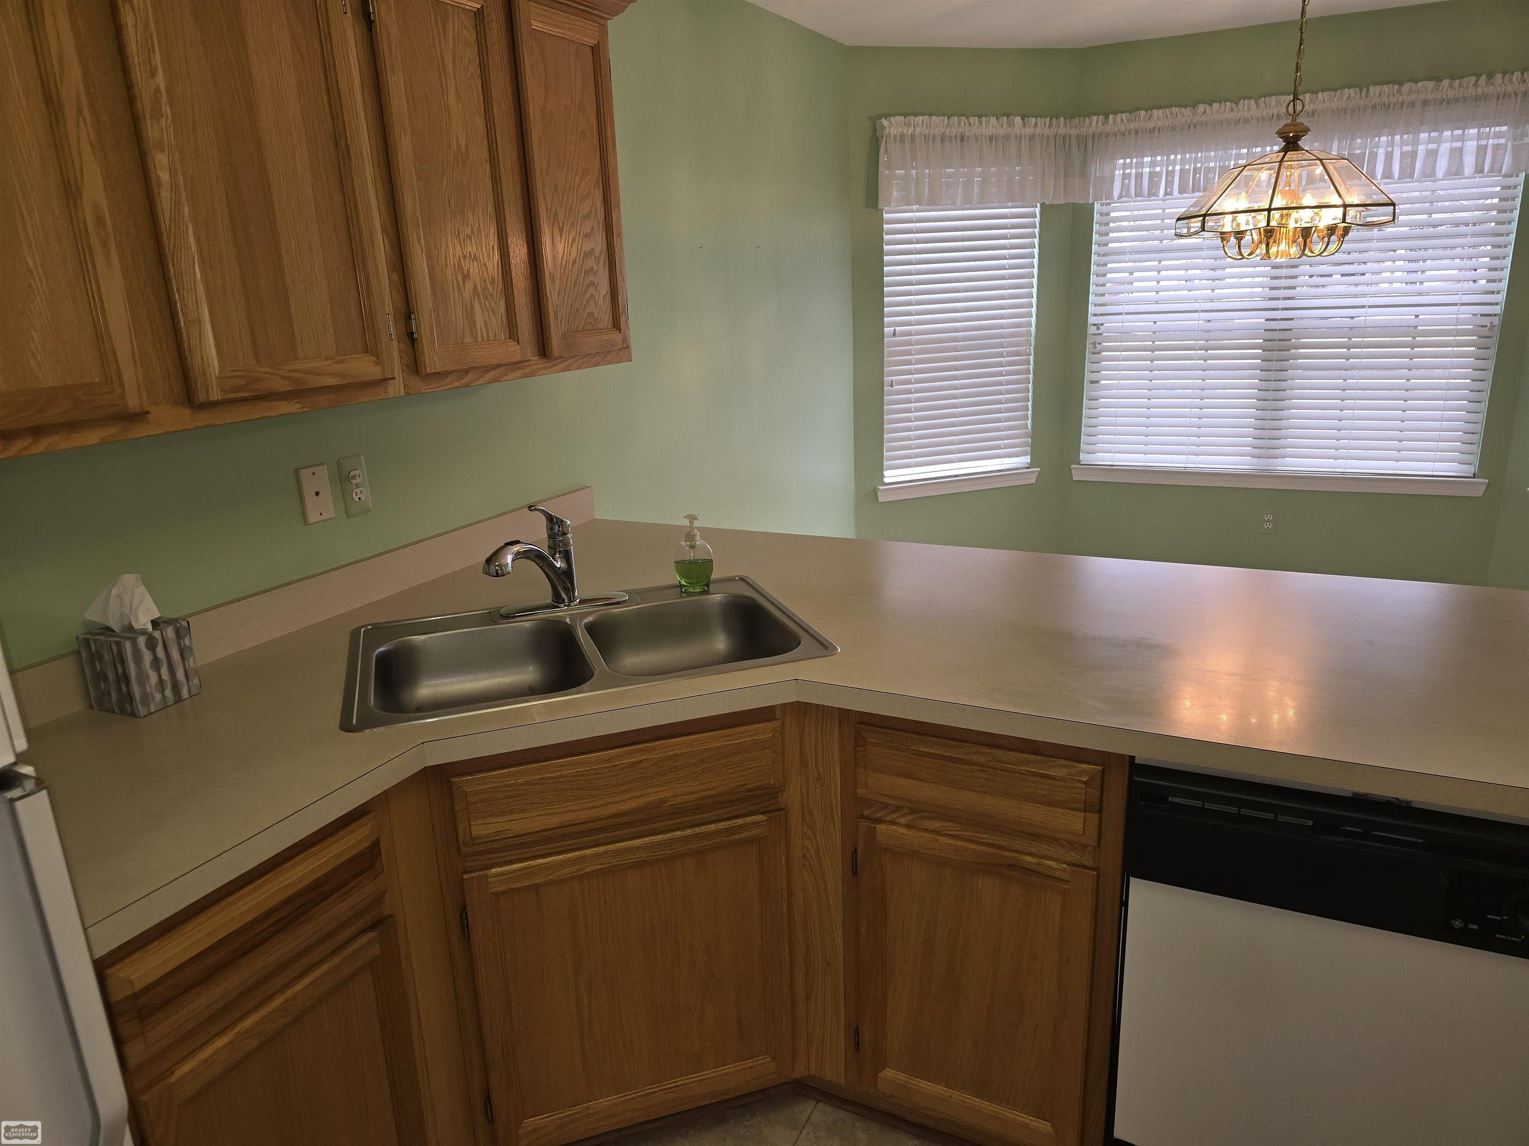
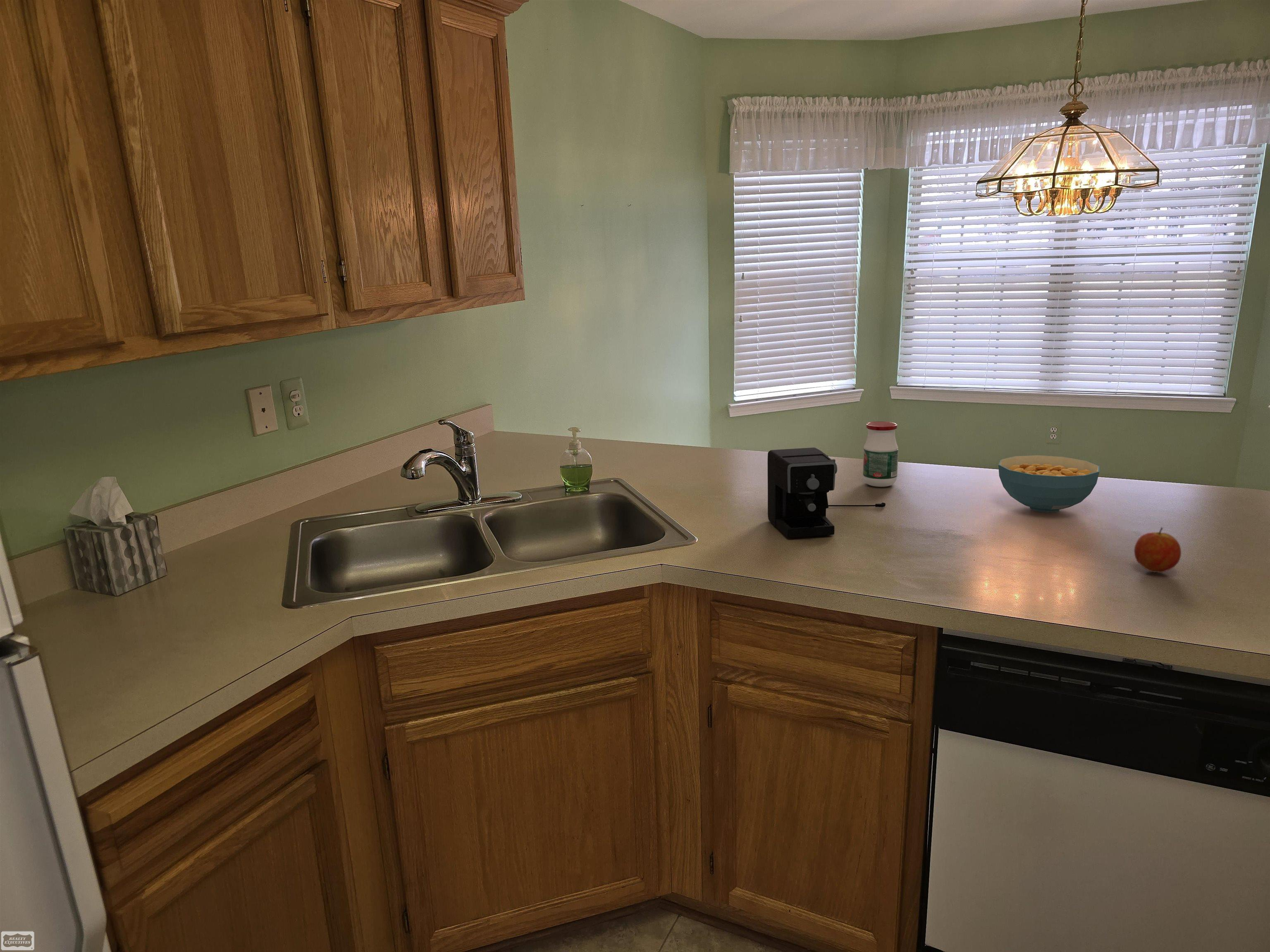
+ fruit [1134,527,1182,573]
+ jar [862,421,899,487]
+ coffee maker [767,447,886,538]
+ cereal bowl [998,455,1100,513]
